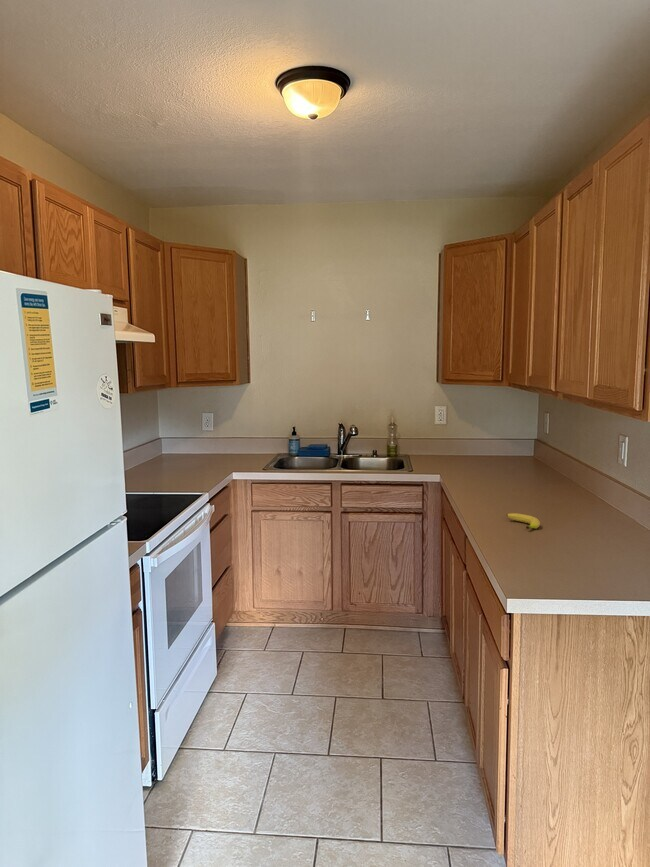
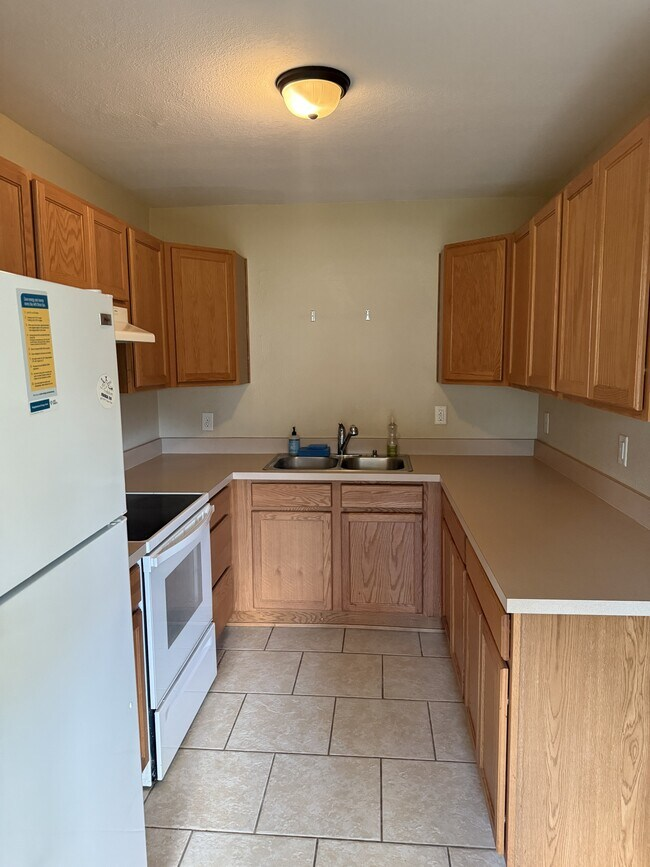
- fruit [506,512,541,530]
